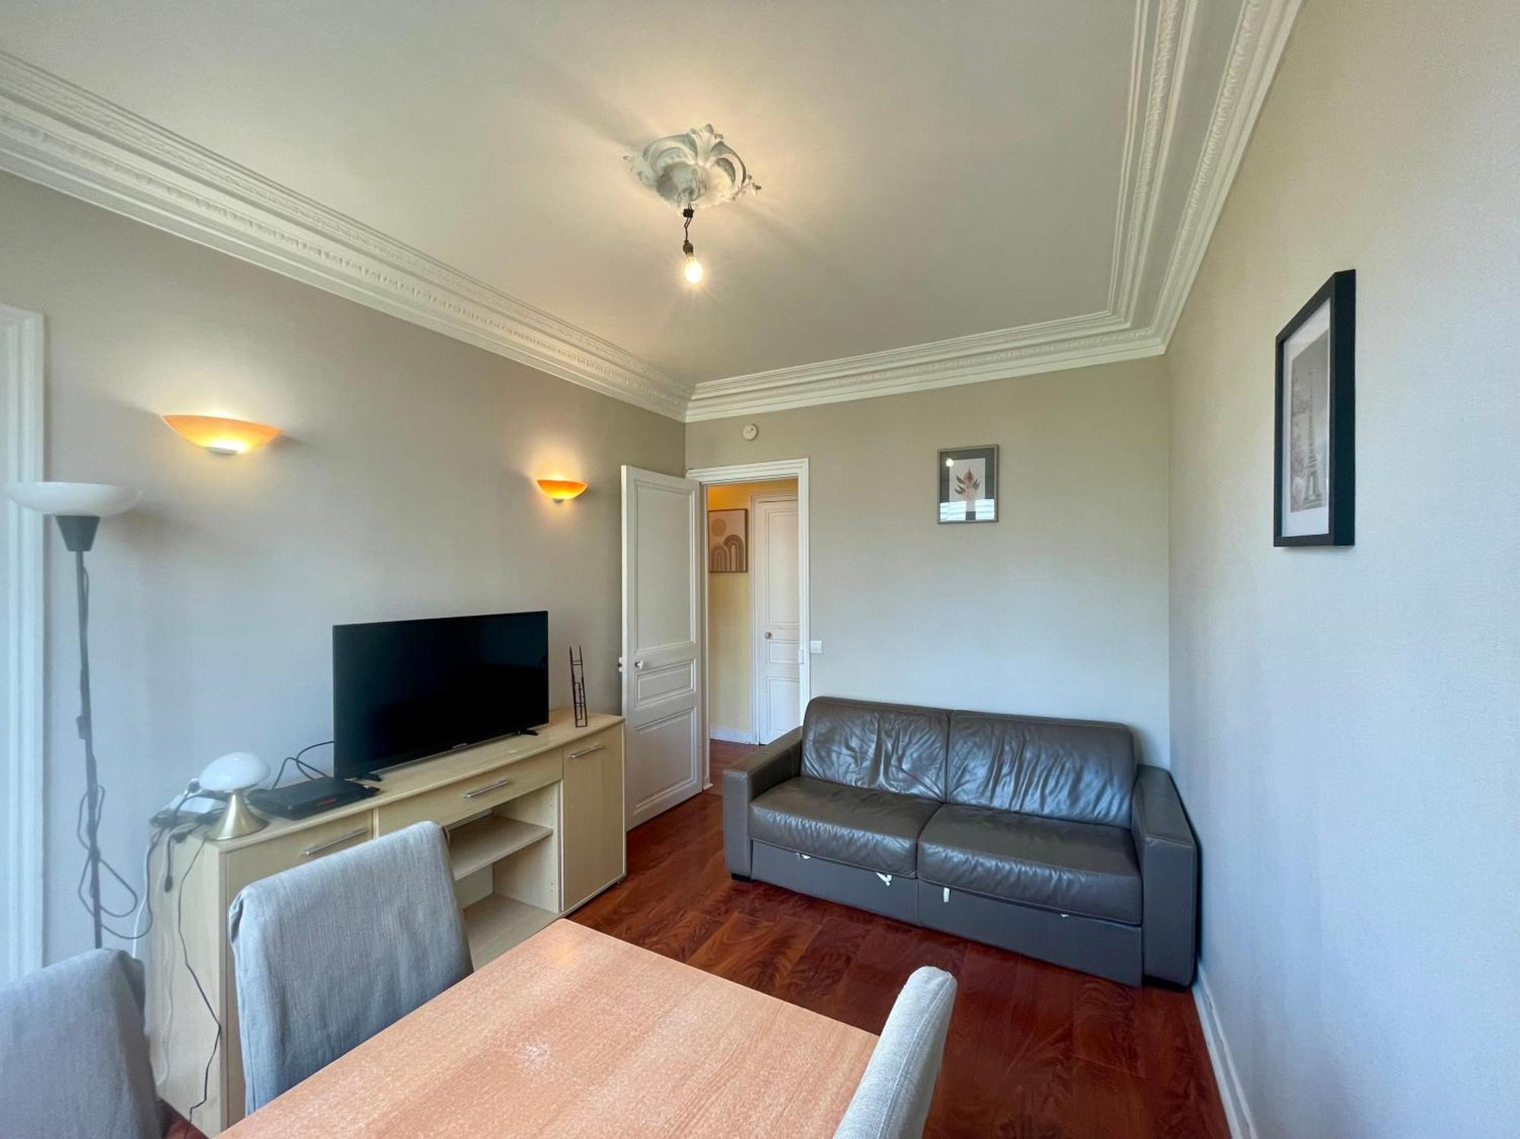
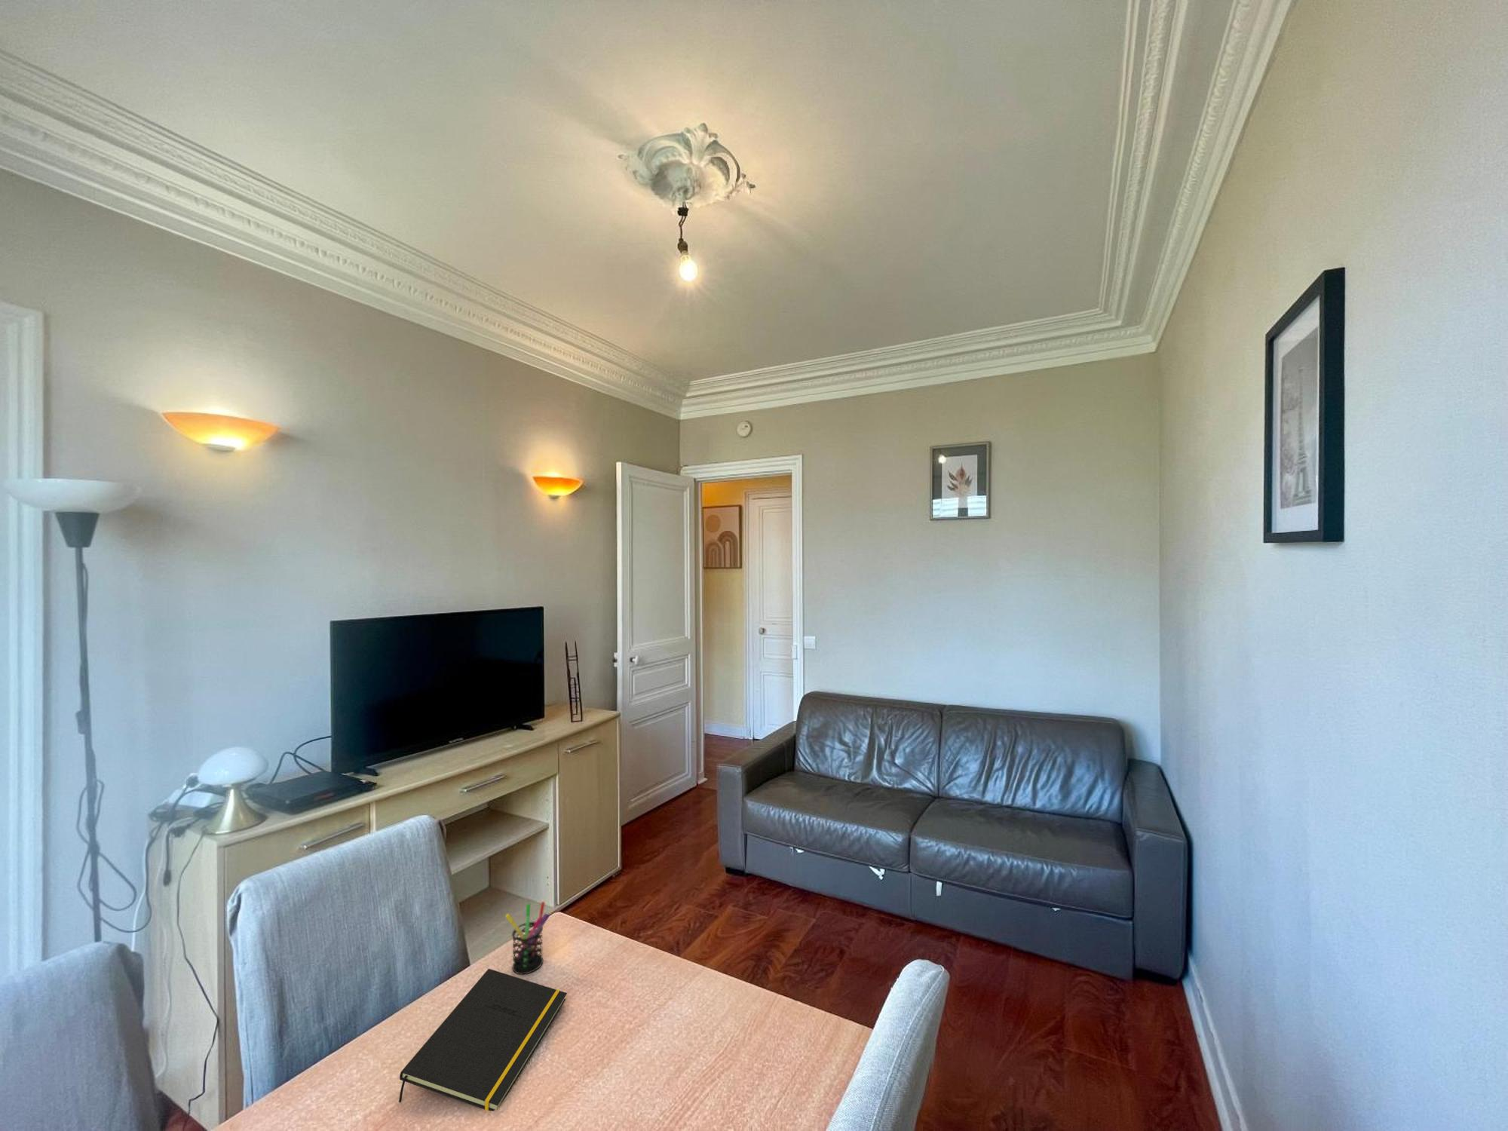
+ notepad [398,968,568,1112]
+ pen holder [505,901,551,975]
